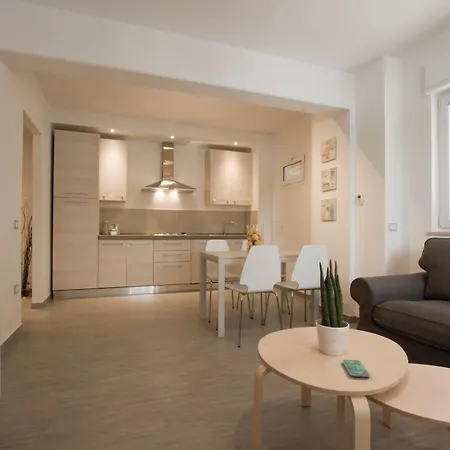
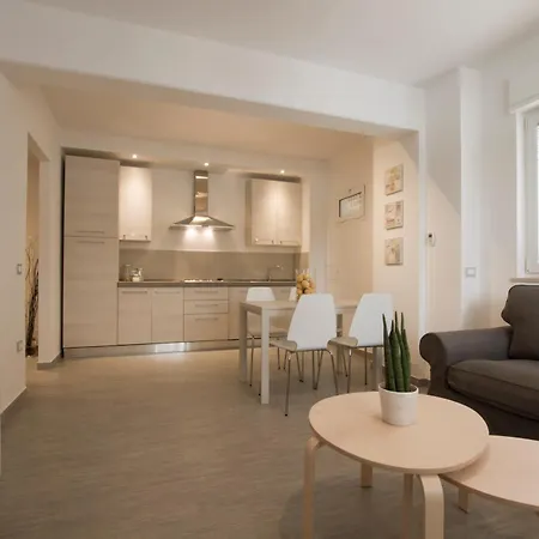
- smartphone [342,359,371,378]
